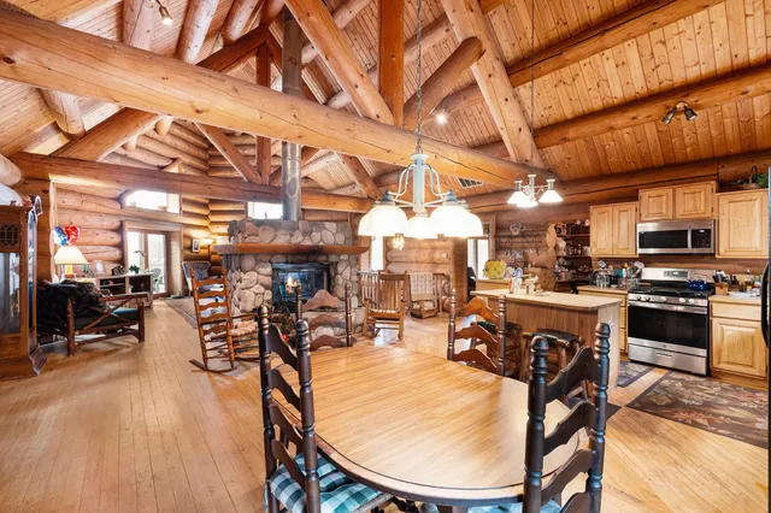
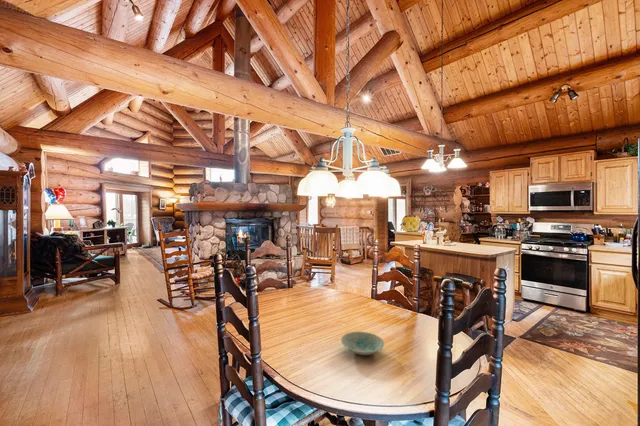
+ bowl [340,331,385,356]
